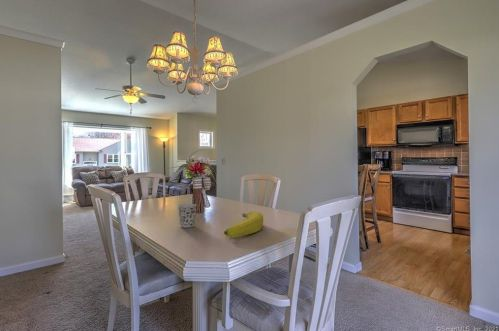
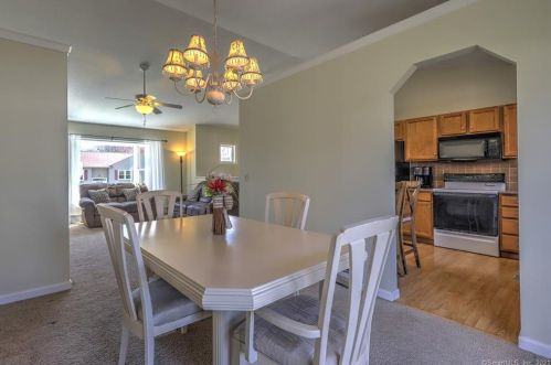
- cup [177,203,198,229]
- fruit [223,211,264,238]
